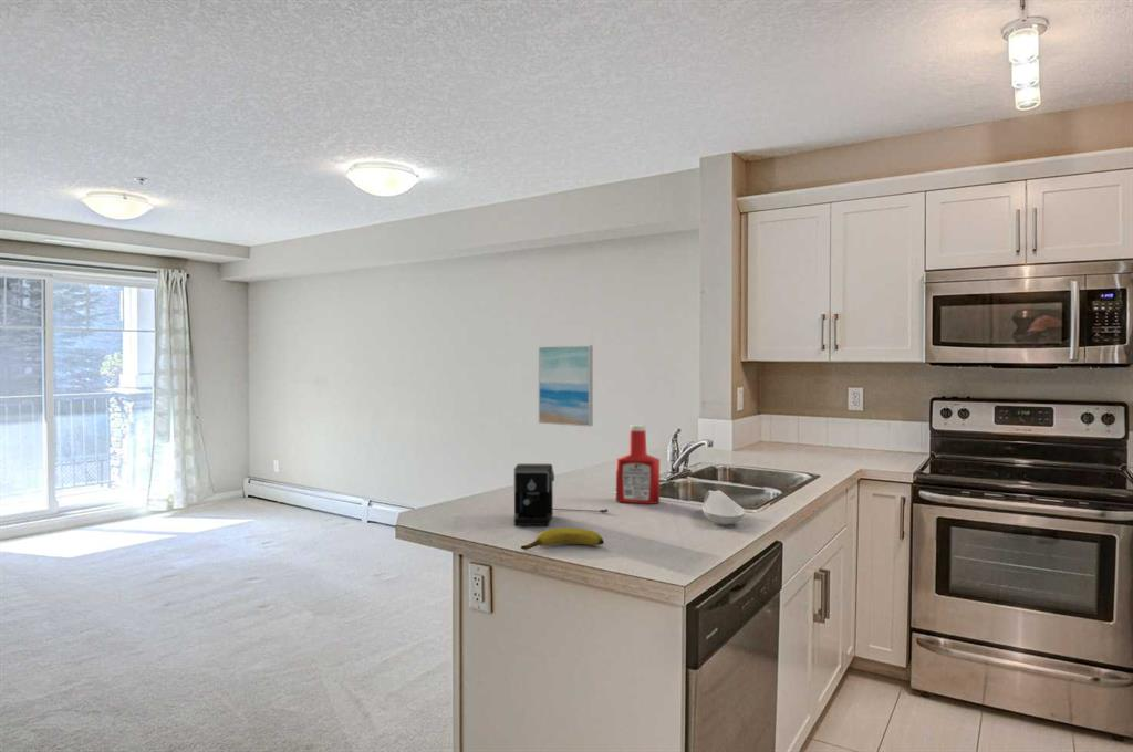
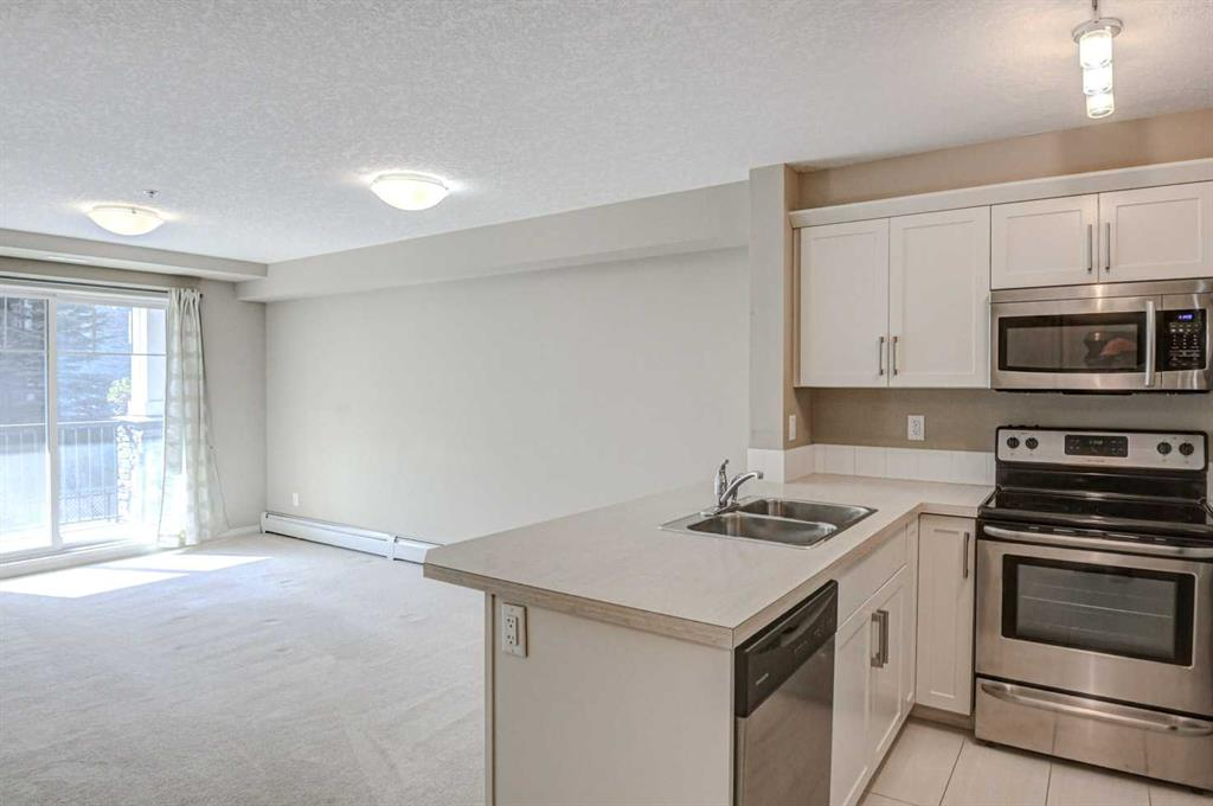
- coffee maker [513,463,609,526]
- soap bottle [615,424,661,505]
- wall art [538,344,594,428]
- spoon rest [701,489,746,526]
- banana [520,526,605,551]
